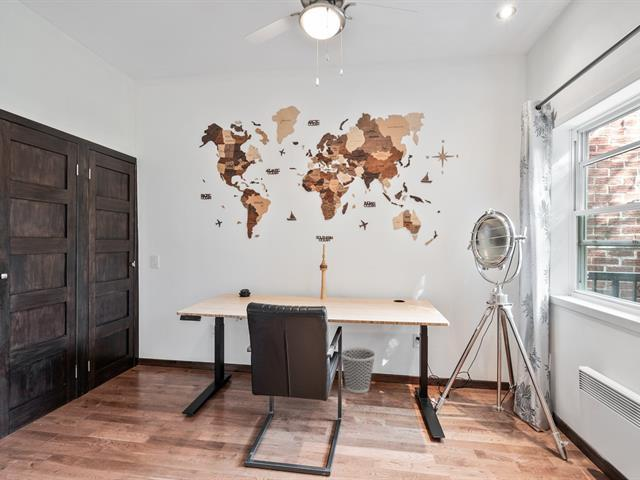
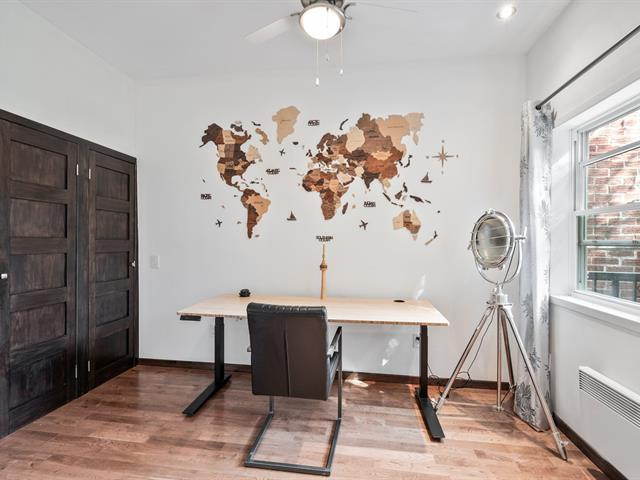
- wastebasket [341,346,377,394]
